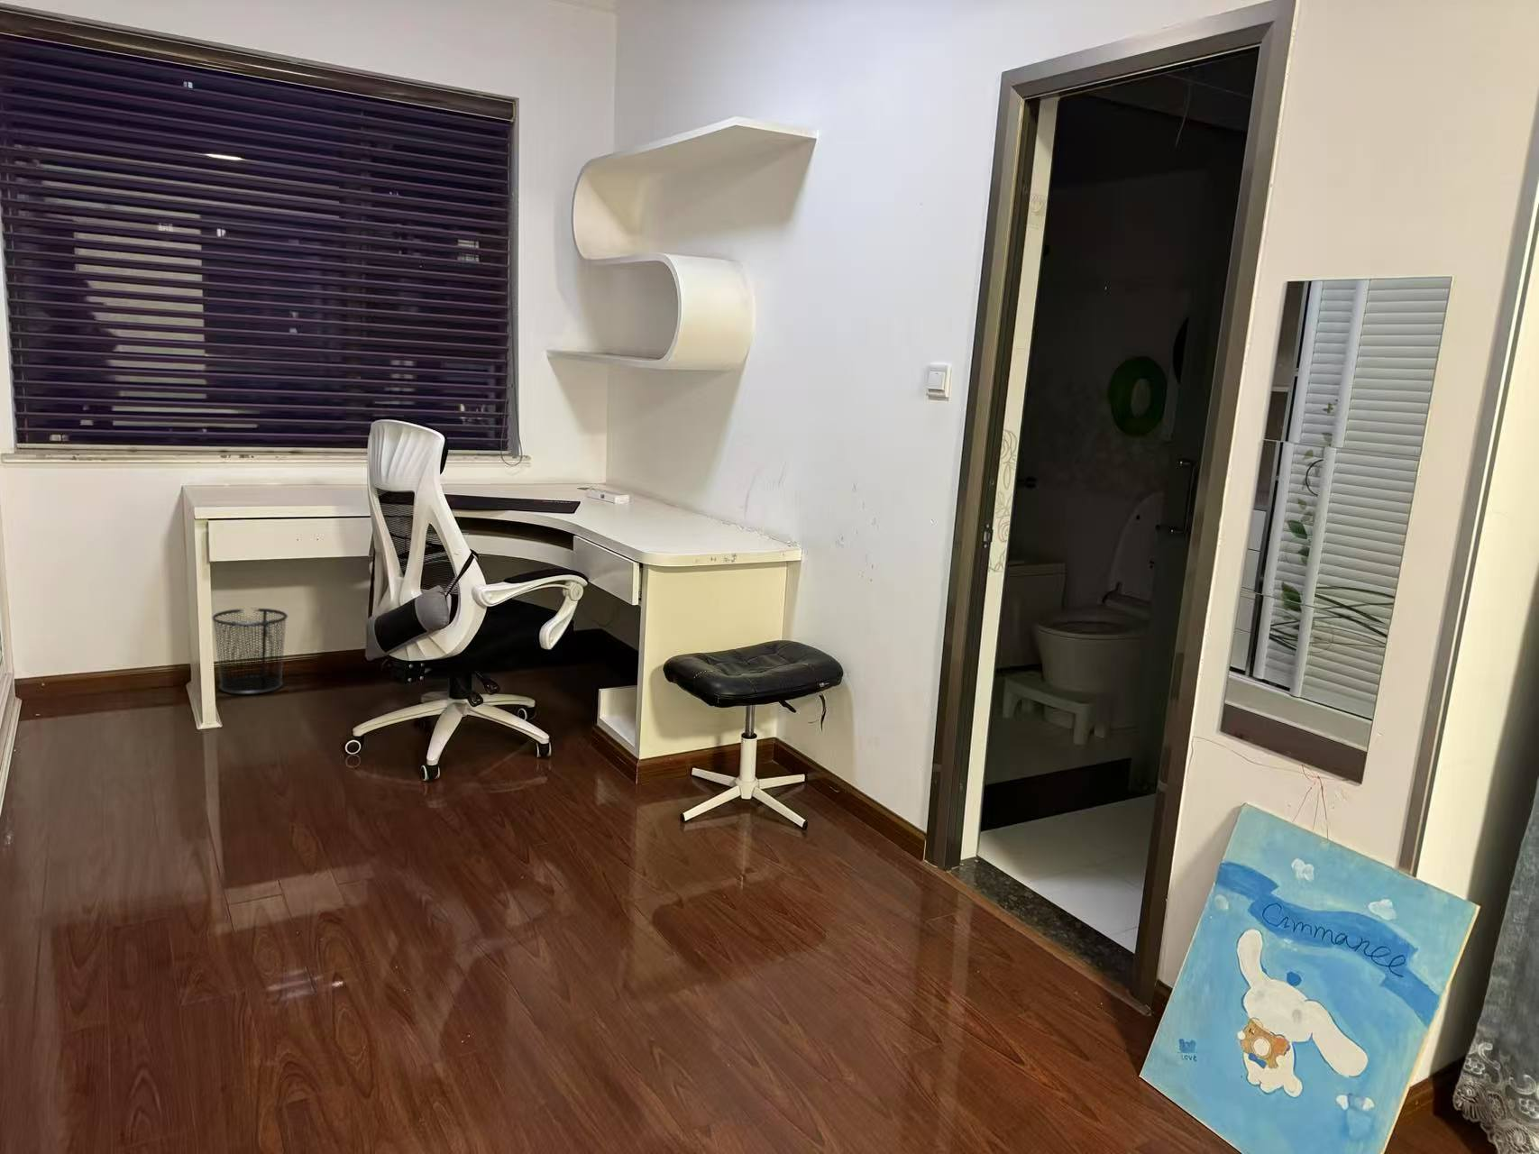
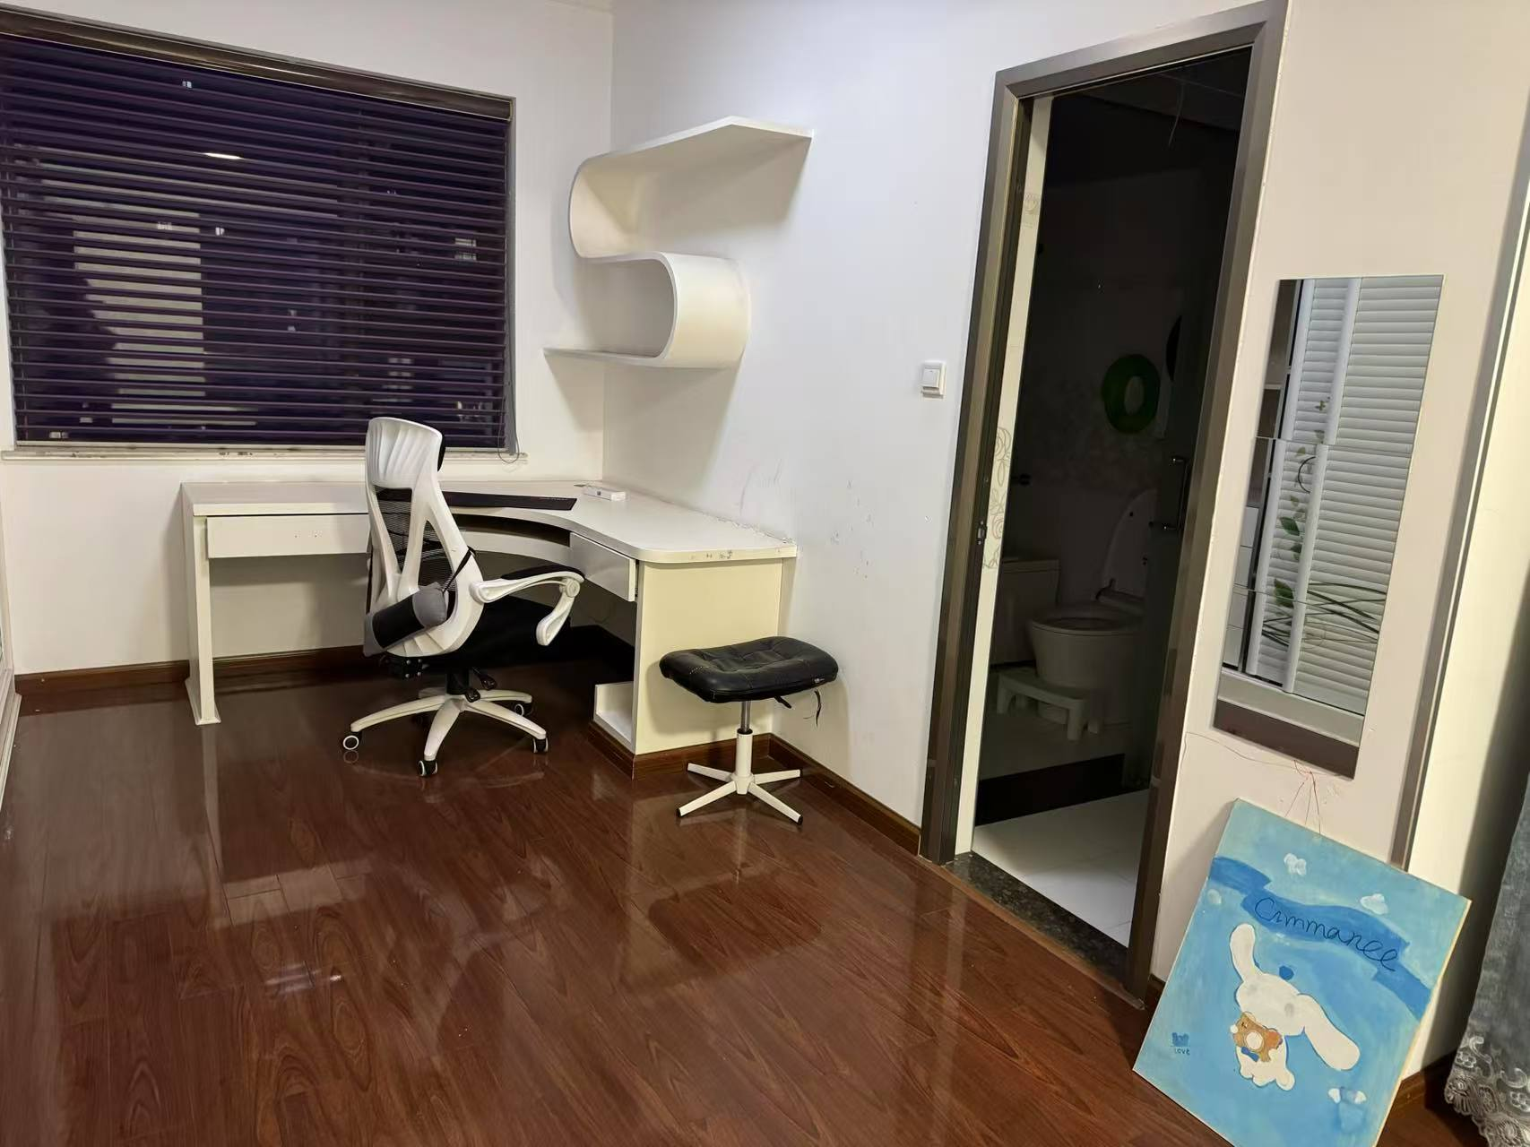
- waste bin [212,607,288,695]
